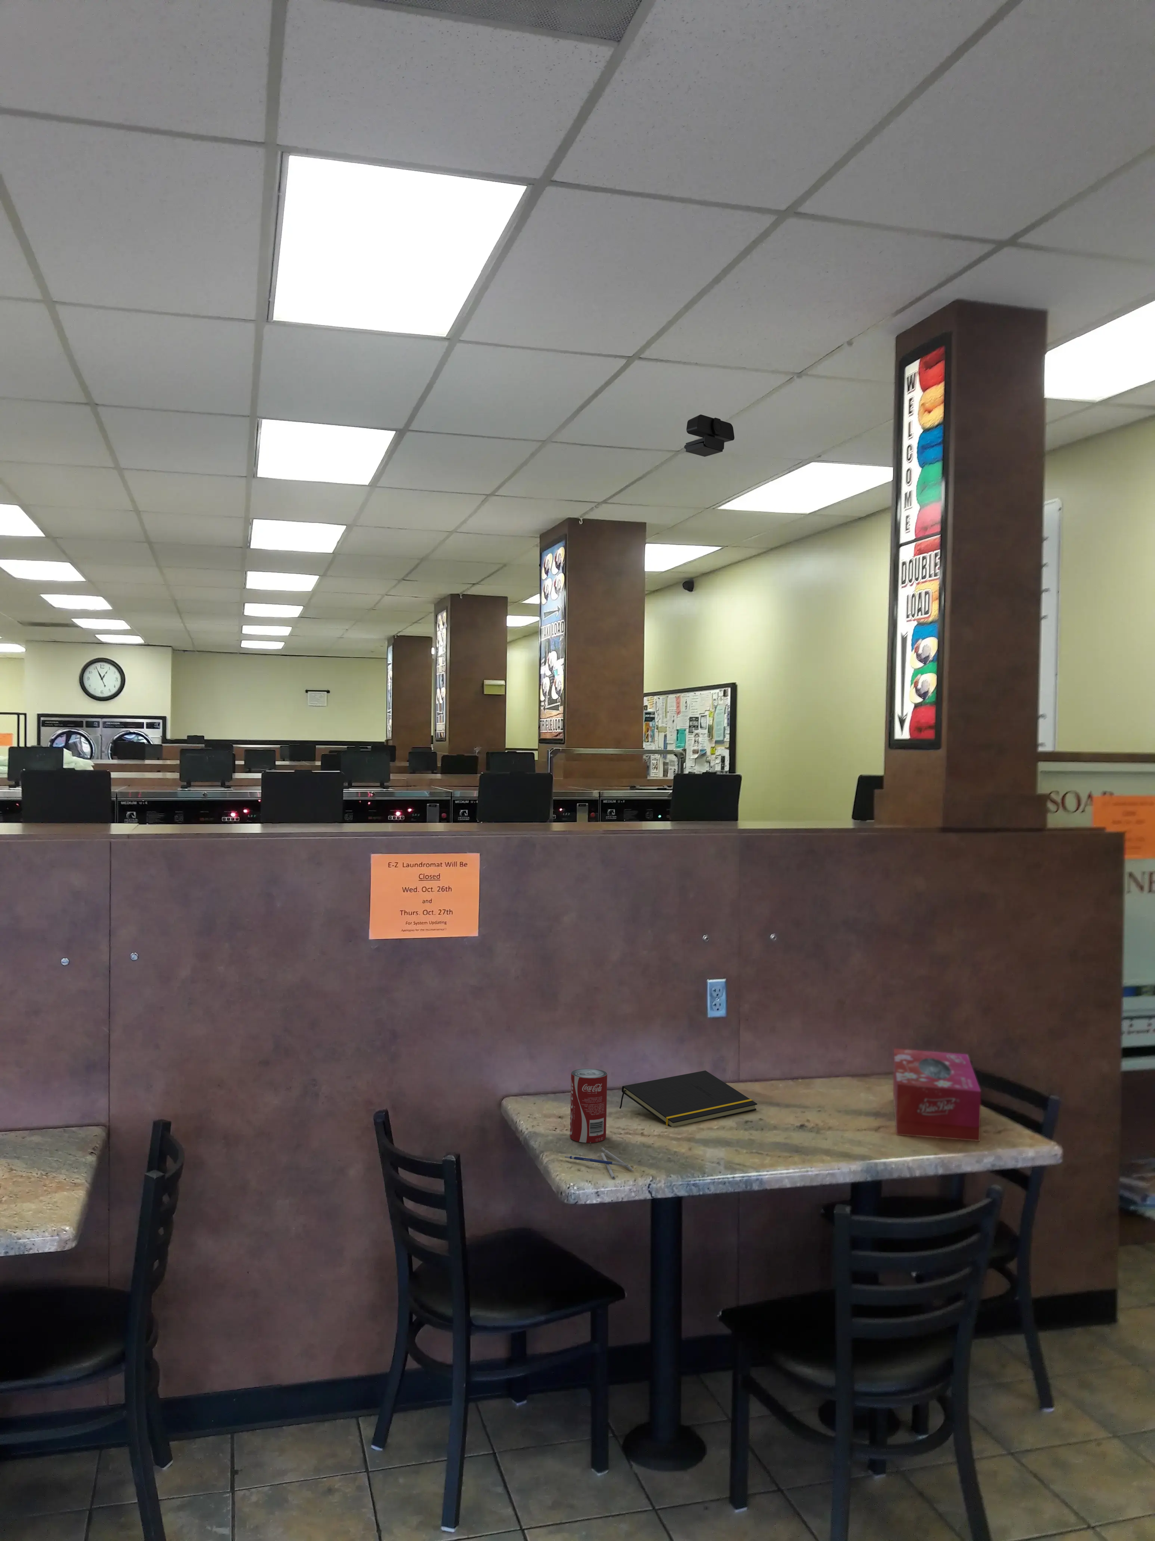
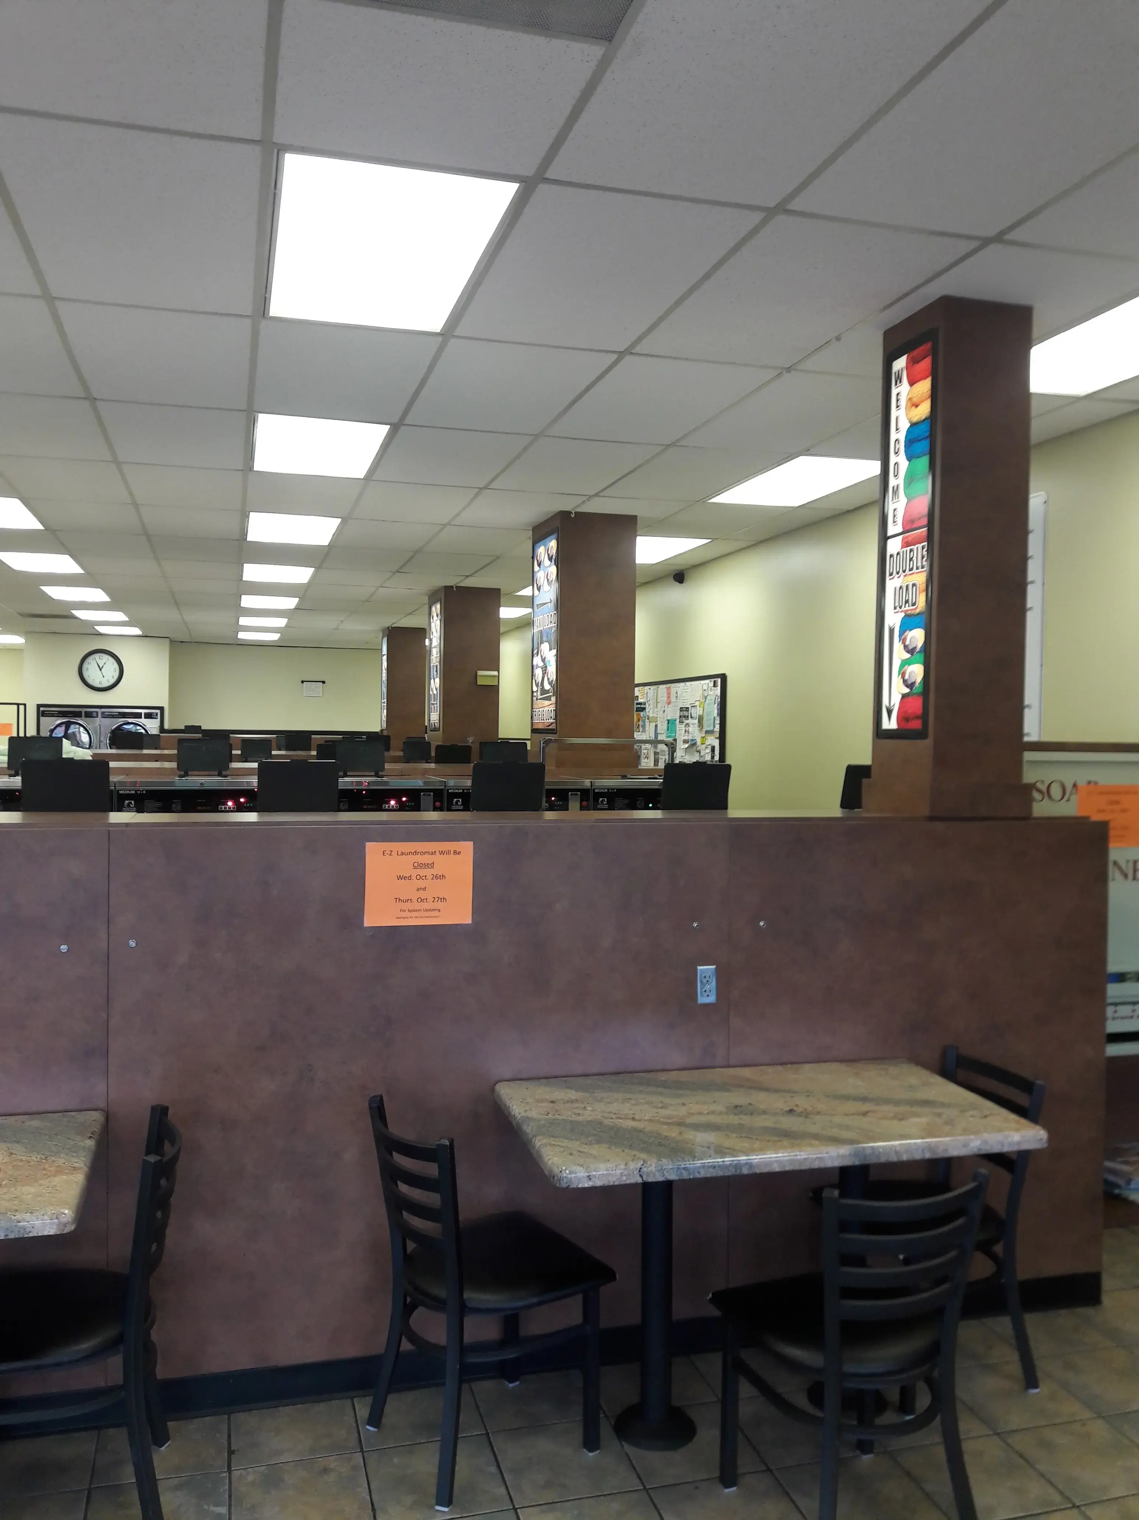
- notepad [619,1070,757,1127]
- tissue box [893,1048,982,1142]
- pen [564,1148,635,1179]
- security camera [684,414,735,457]
- beverage can [569,1068,608,1143]
